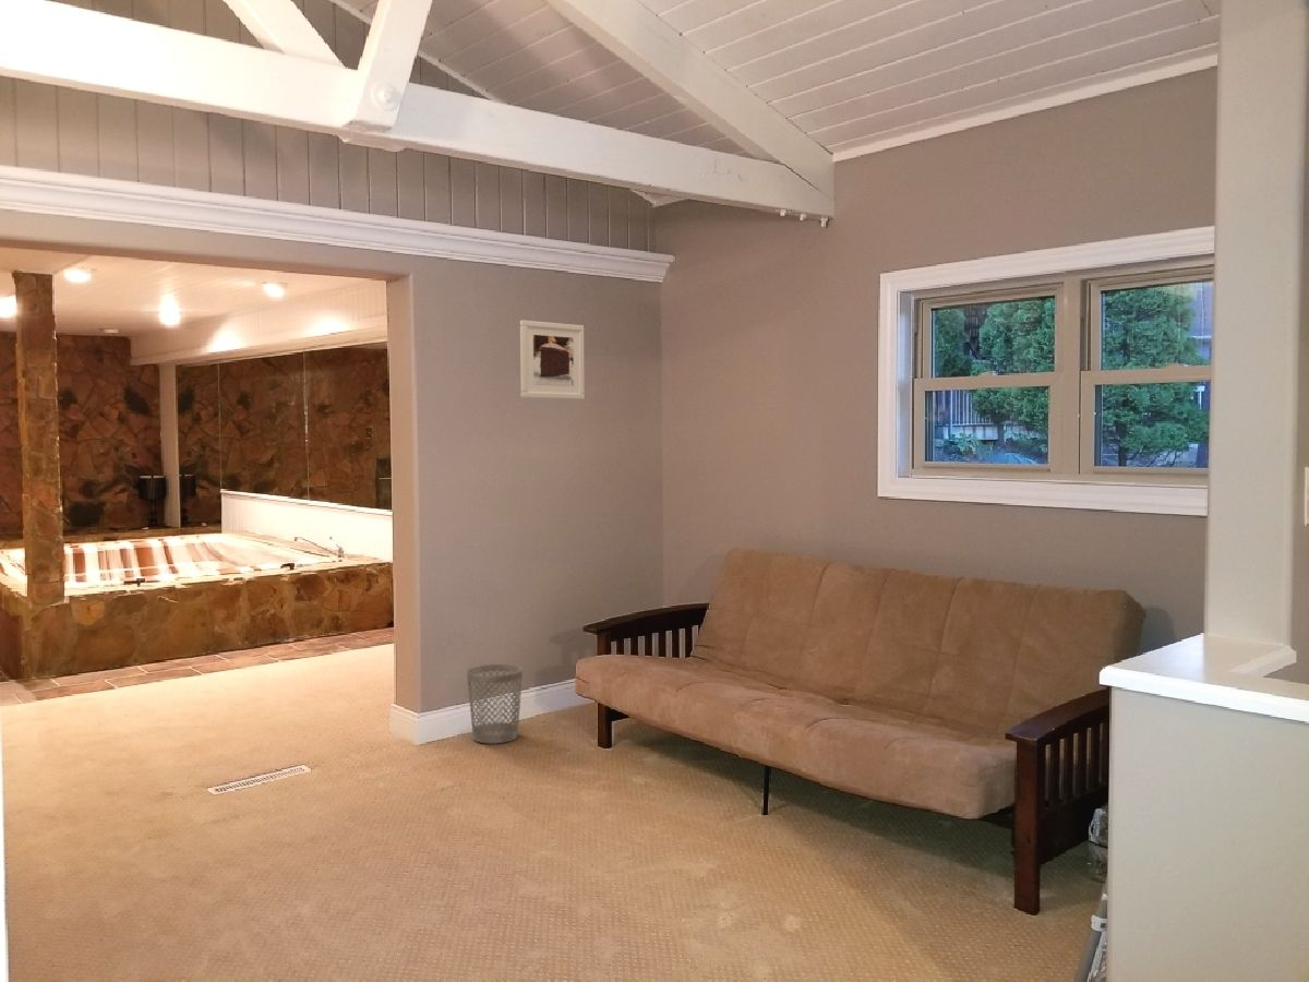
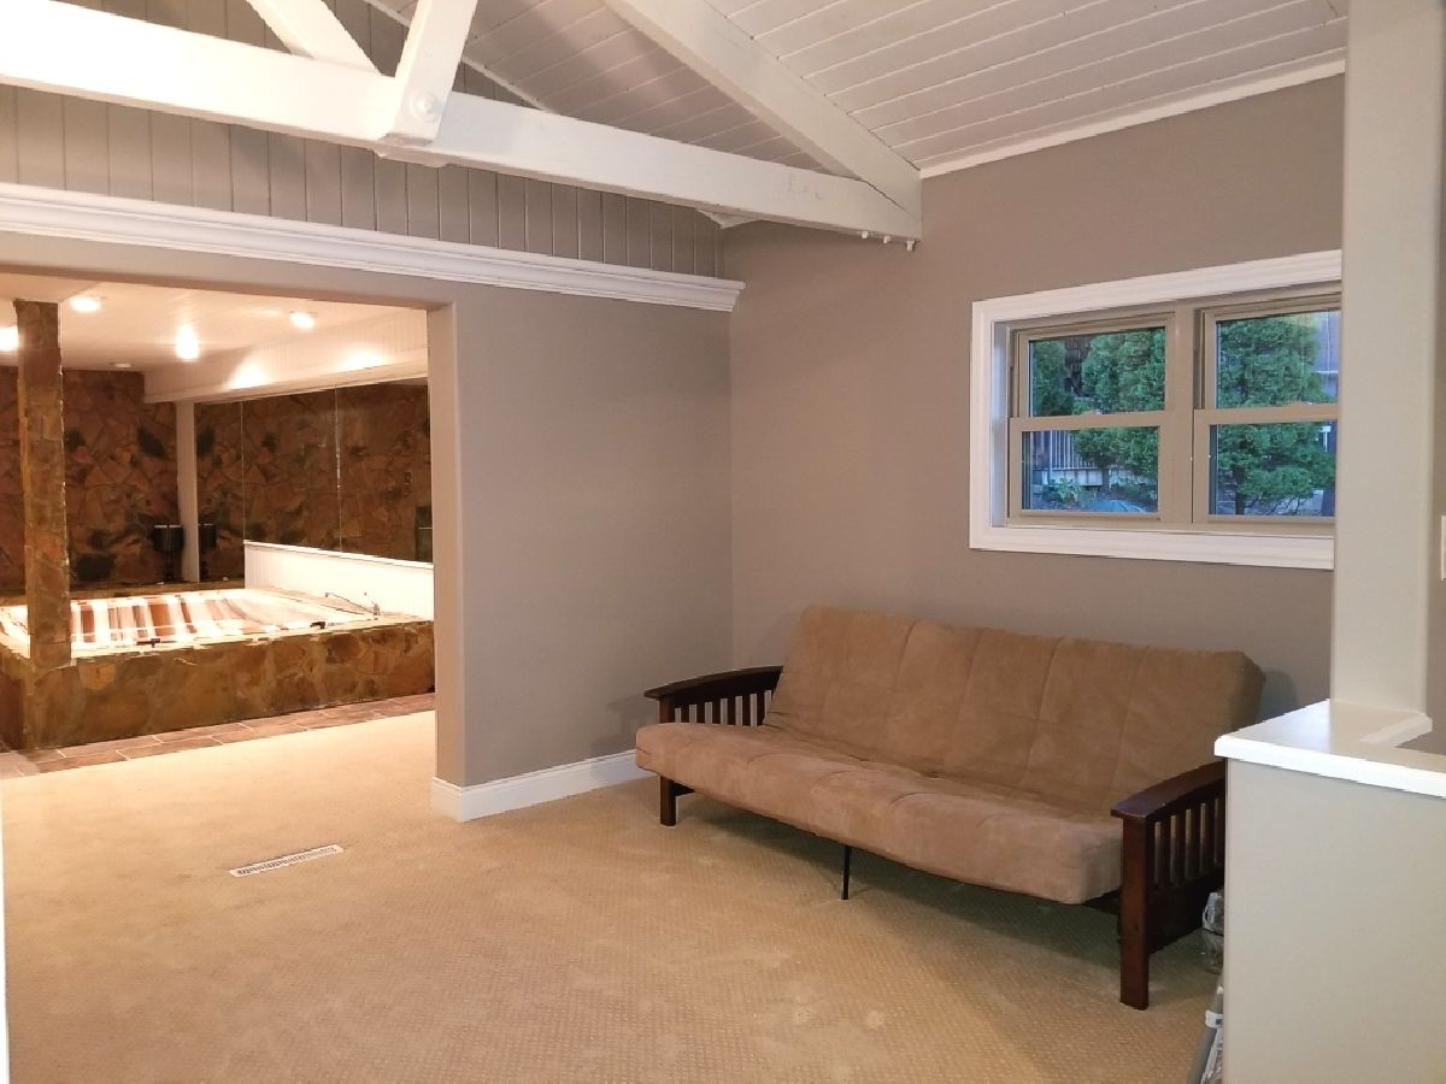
- wastebasket [466,663,524,744]
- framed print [519,320,586,400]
